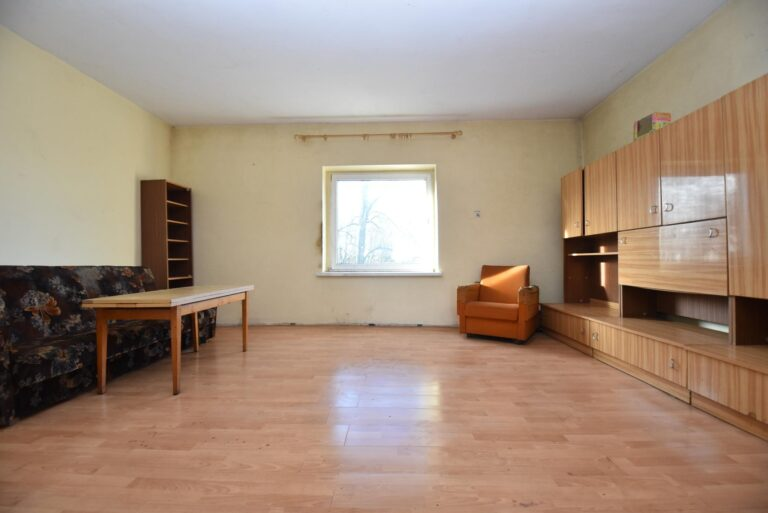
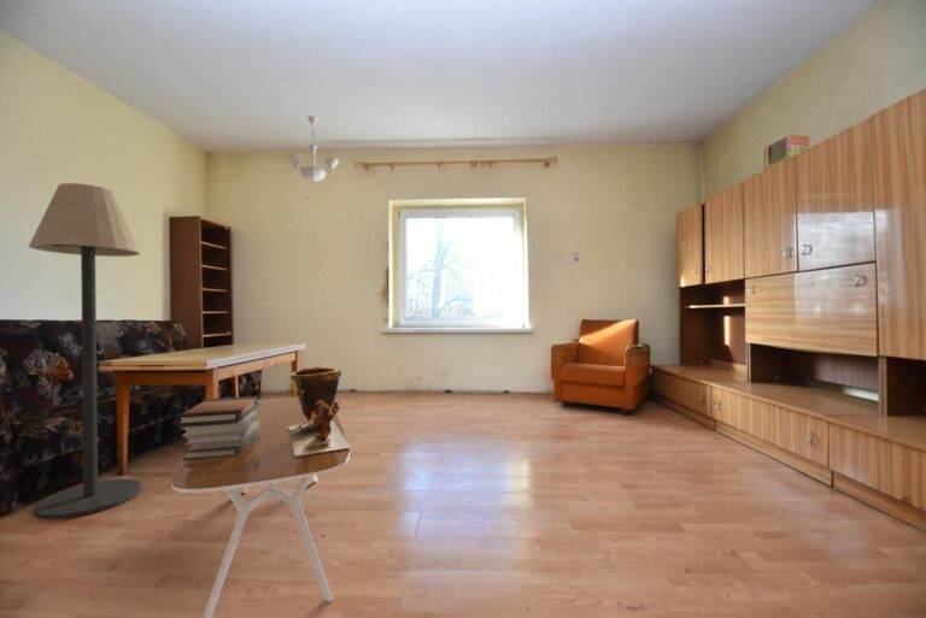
+ chandelier [287,114,339,184]
+ clay pot [288,366,352,457]
+ book stack [176,395,262,460]
+ floor lamp [28,182,142,522]
+ coffee table [171,395,351,618]
